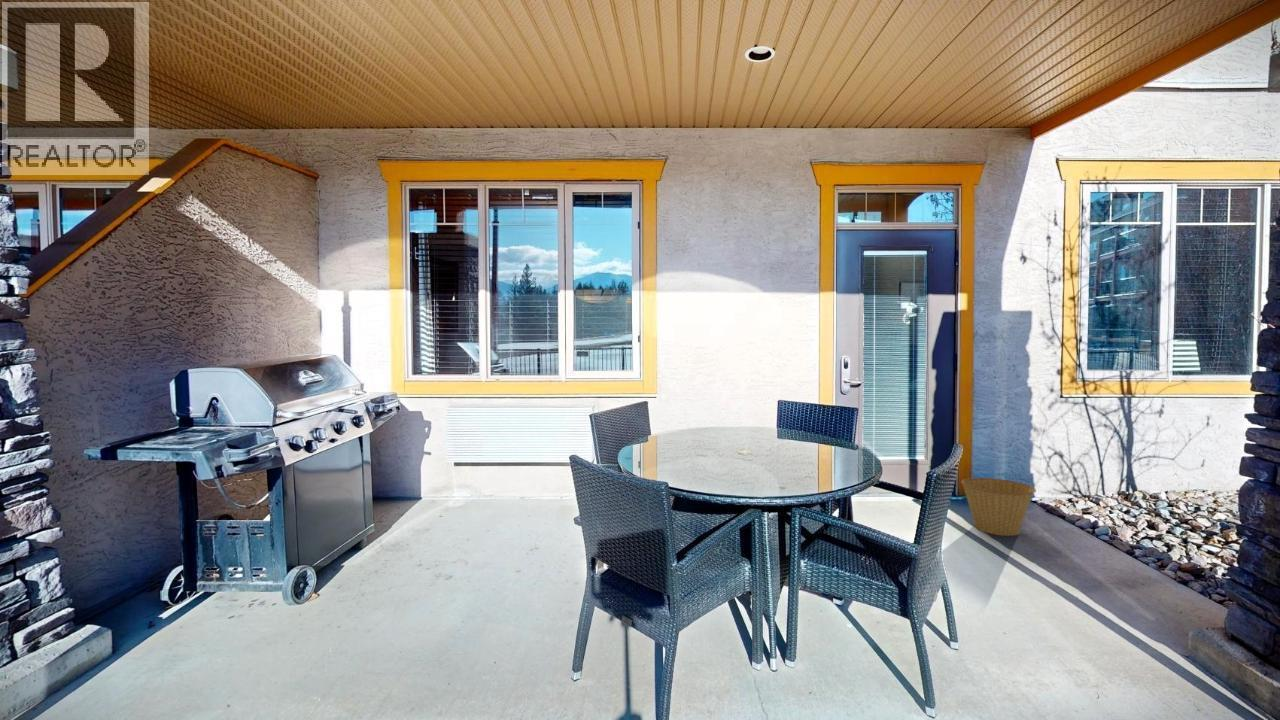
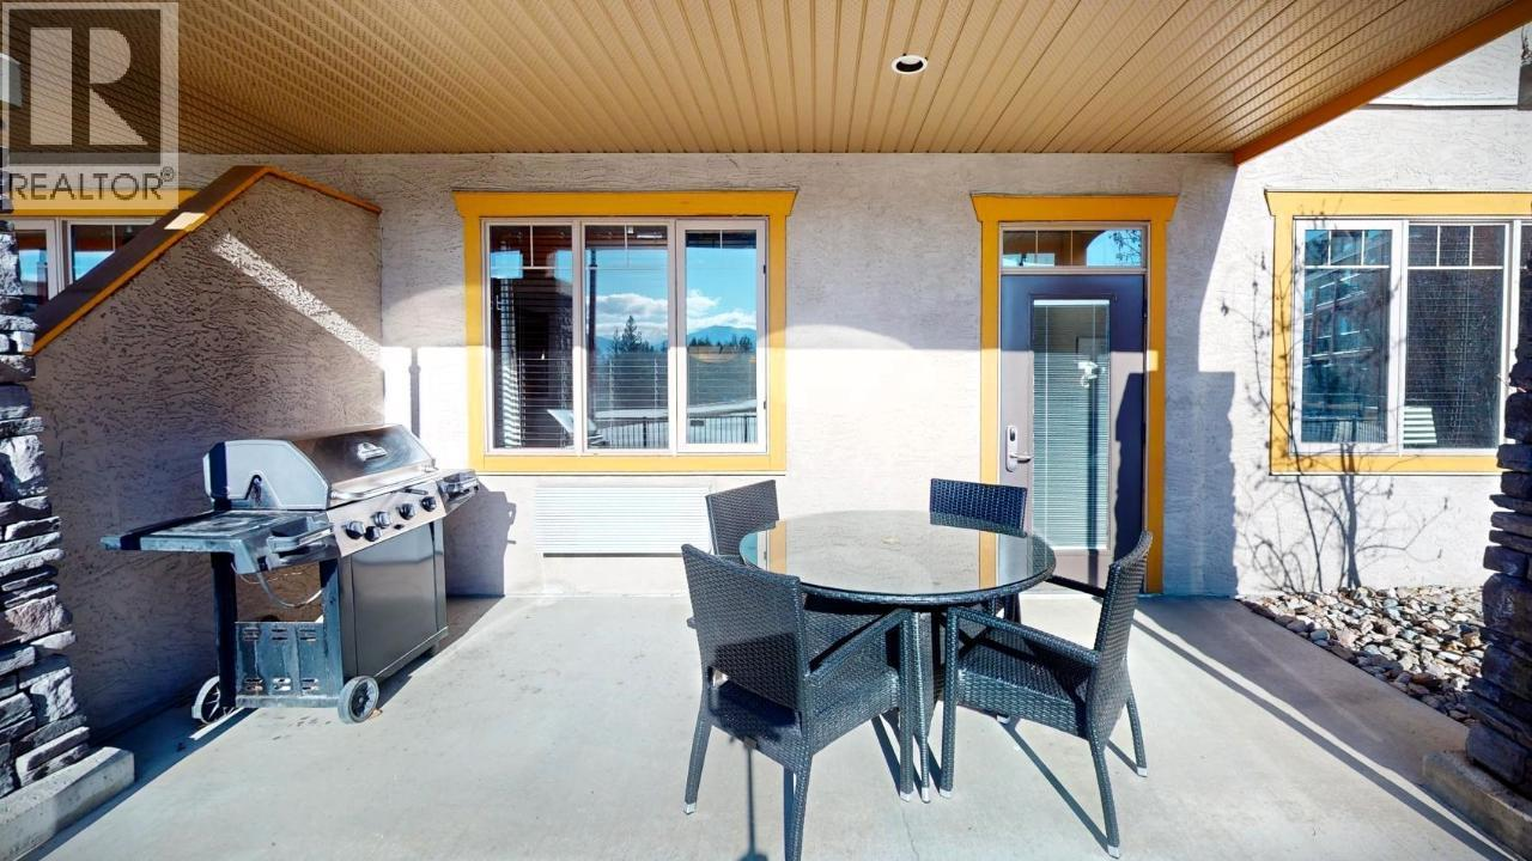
- basket [960,477,1037,537]
